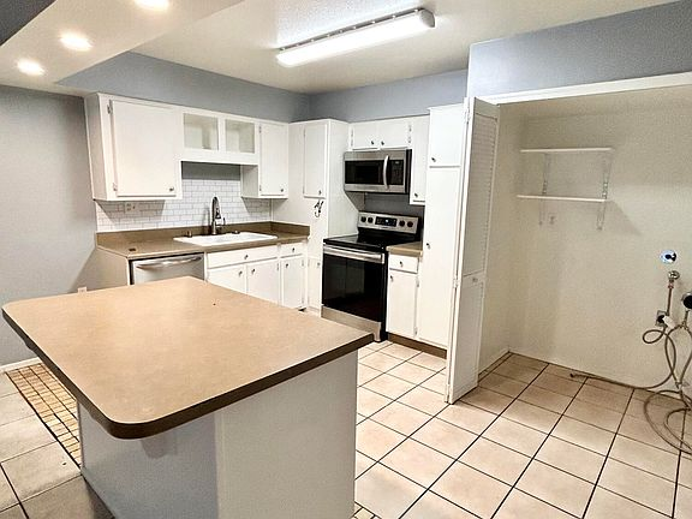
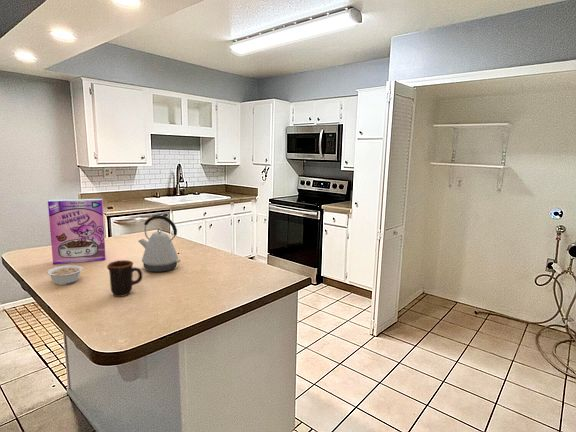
+ legume [46,264,84,286]
+ kettle [138,214,181,273]
+ mug [106,259,143,298]
+ cereal box [47,198,107,265]
